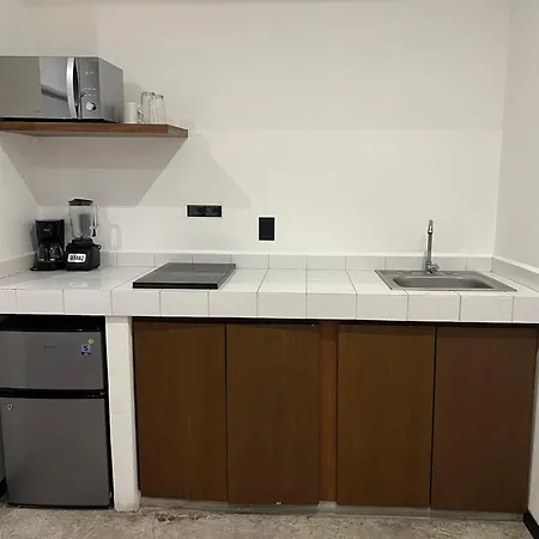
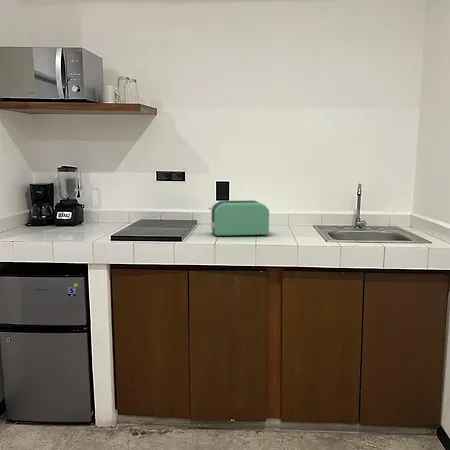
+ toaster [207,199,270,237]
